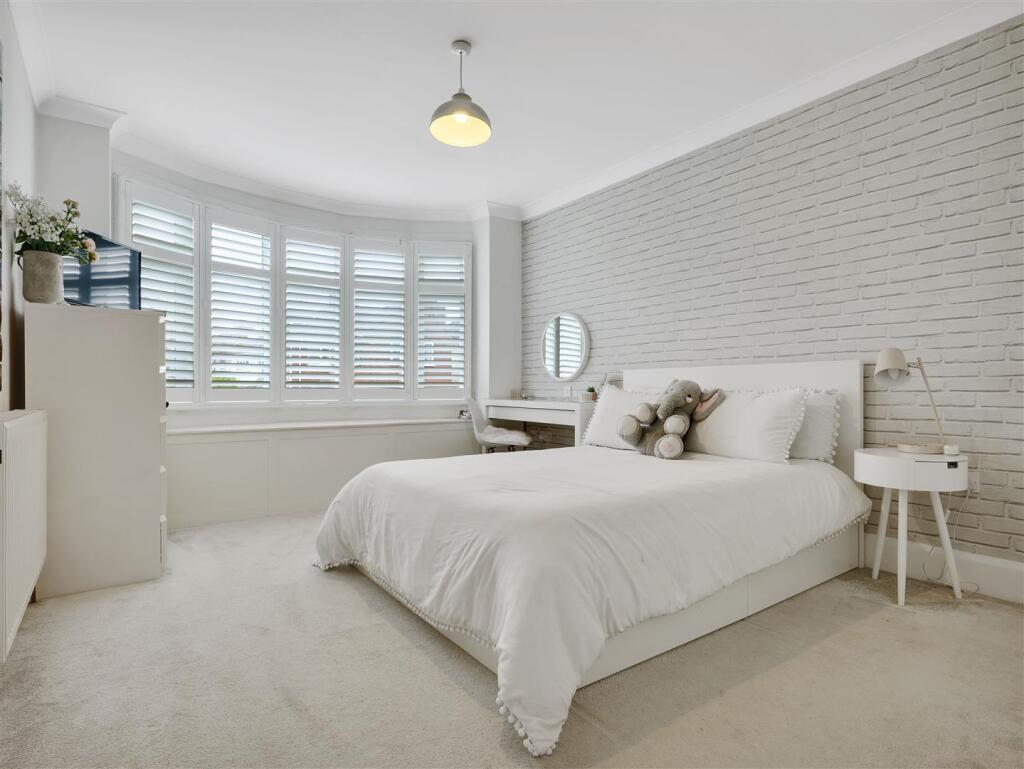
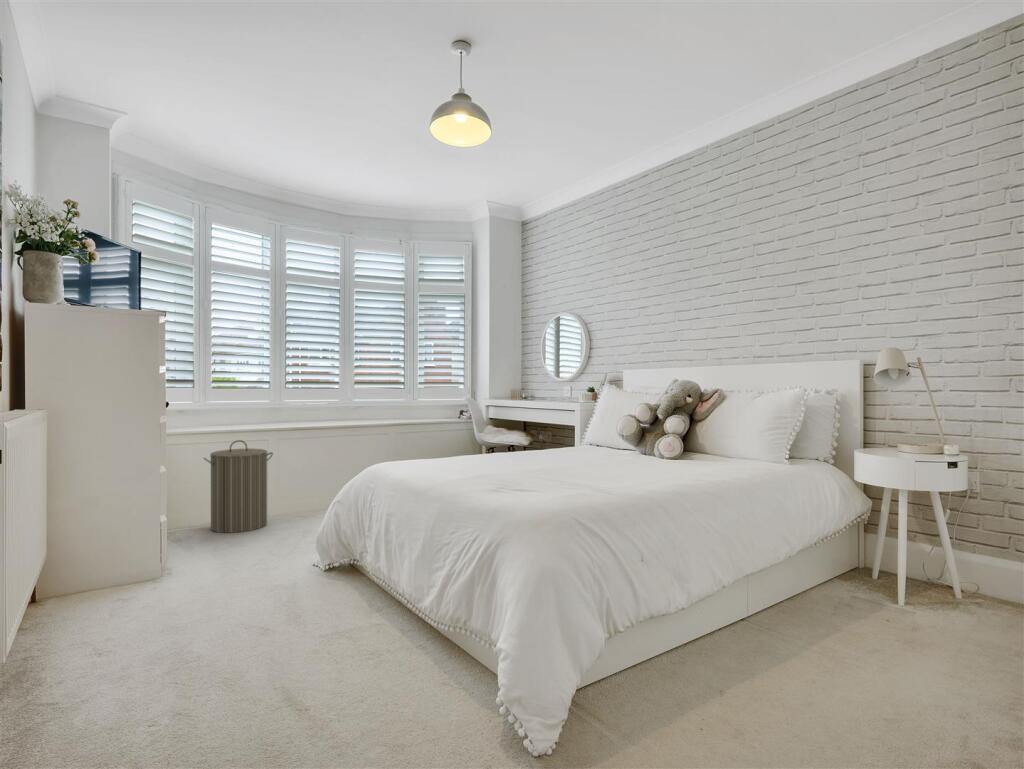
+ laundry hamper [202,439,274,534]
